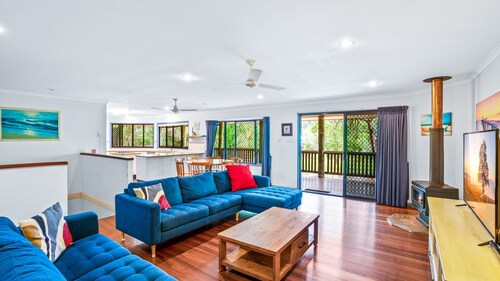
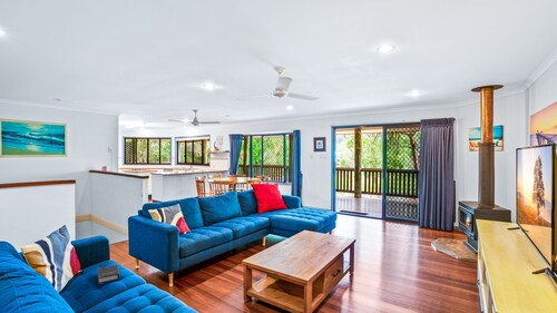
+ hardback book [97,264,120,285]
